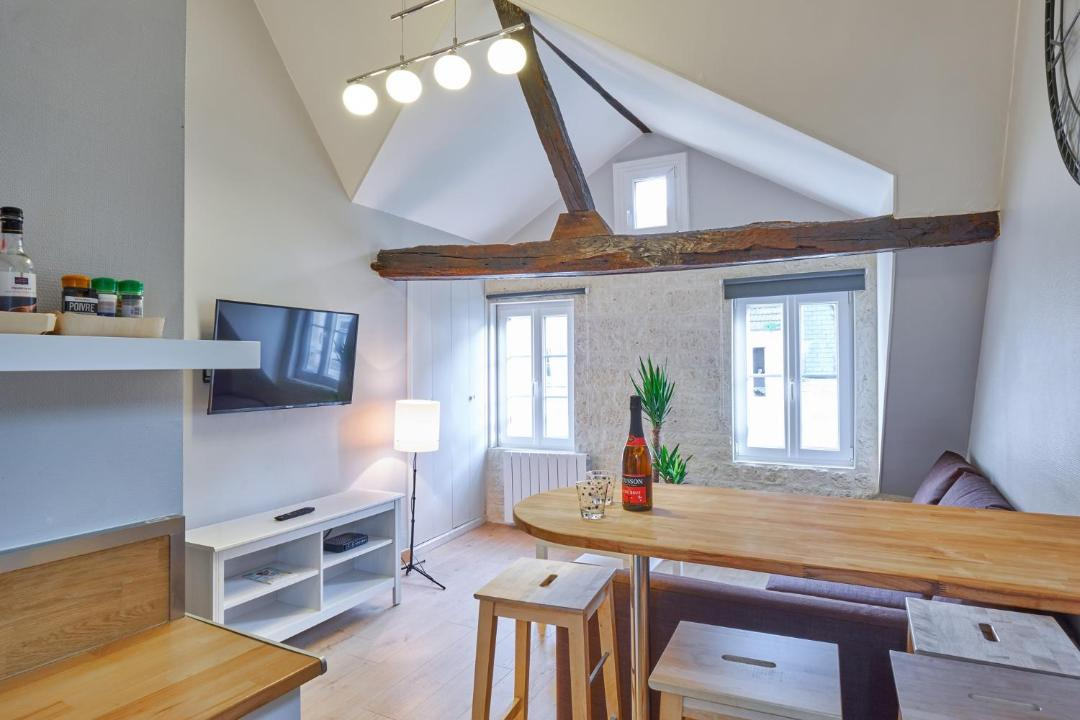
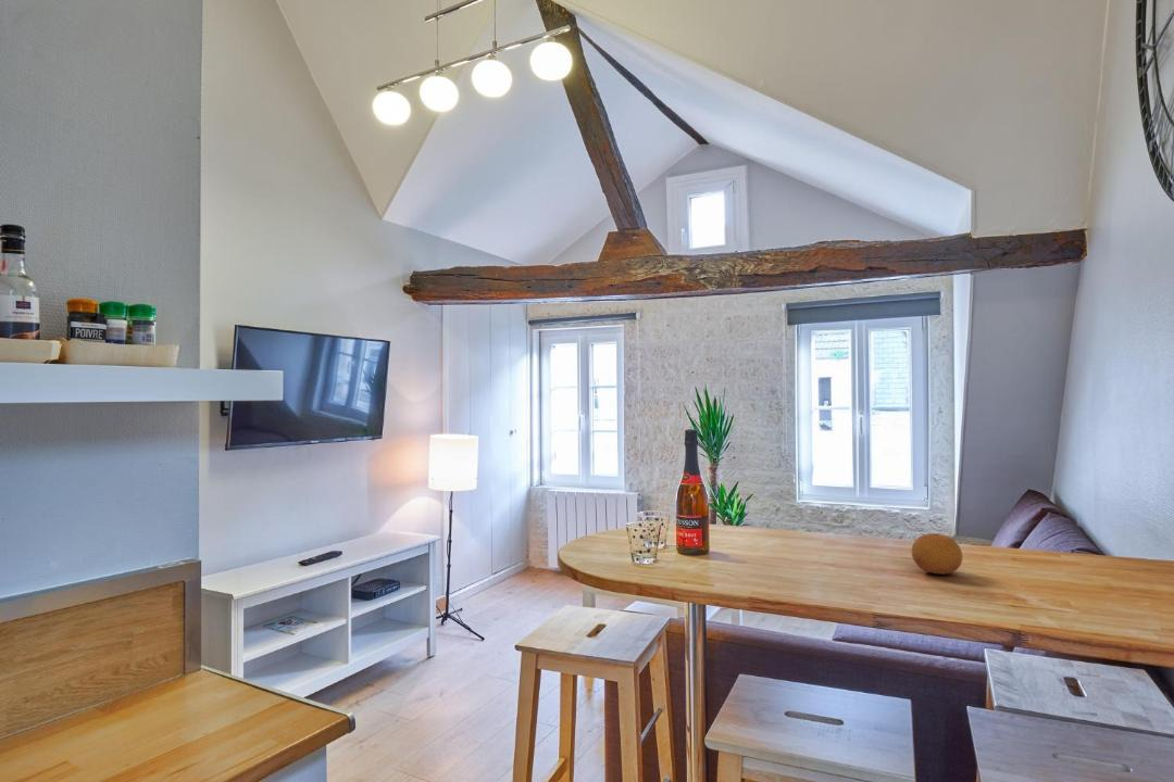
+ fruit [911,532,963,576]
